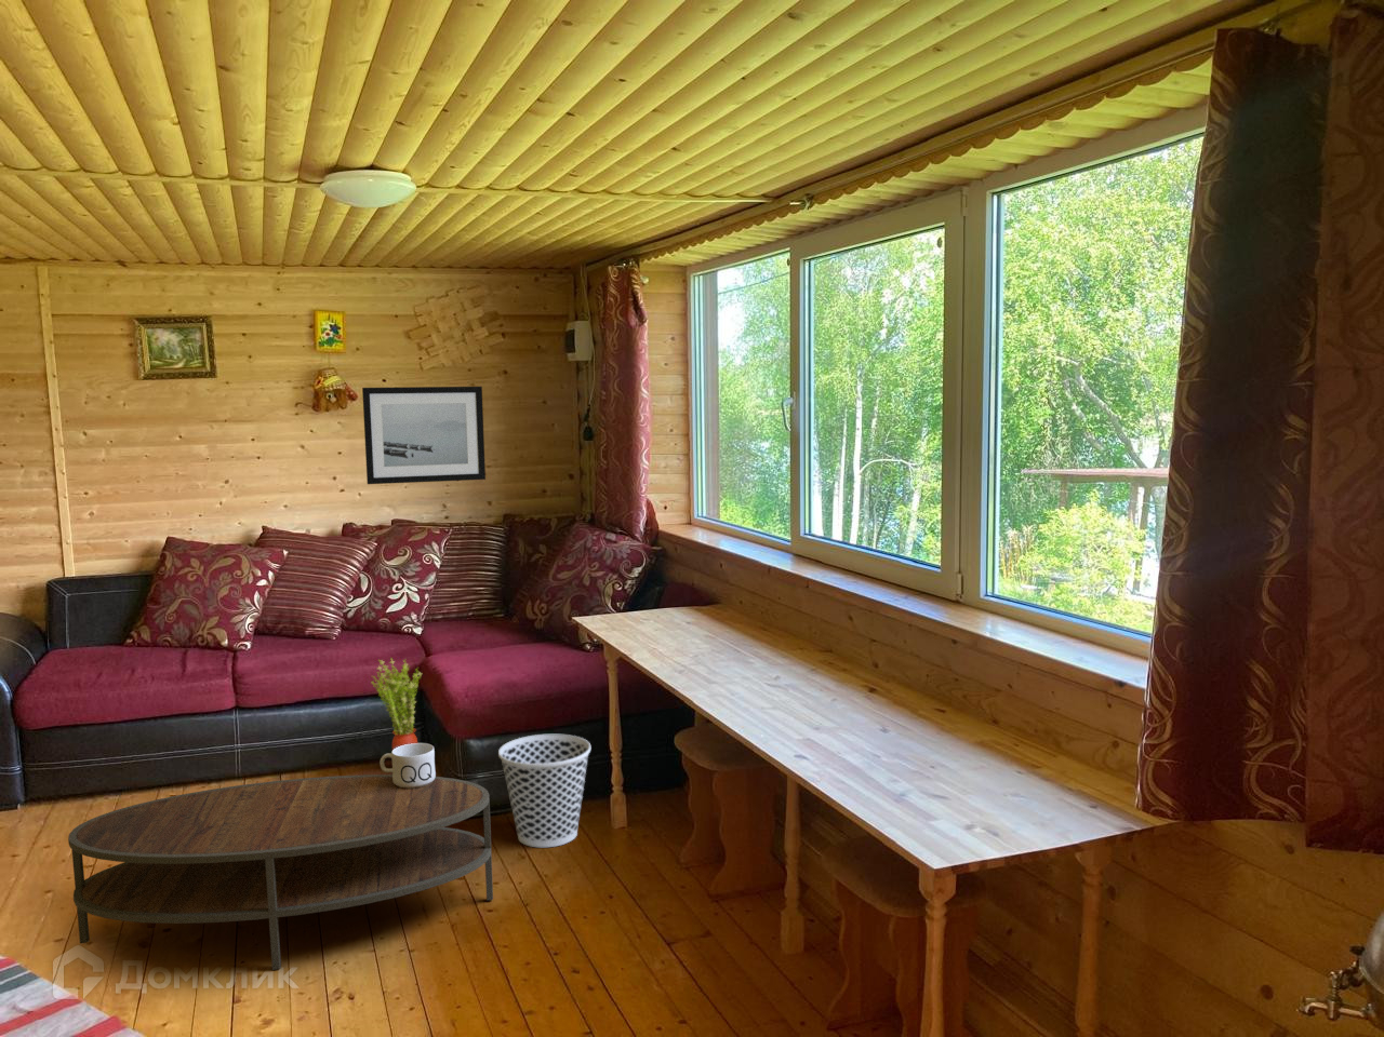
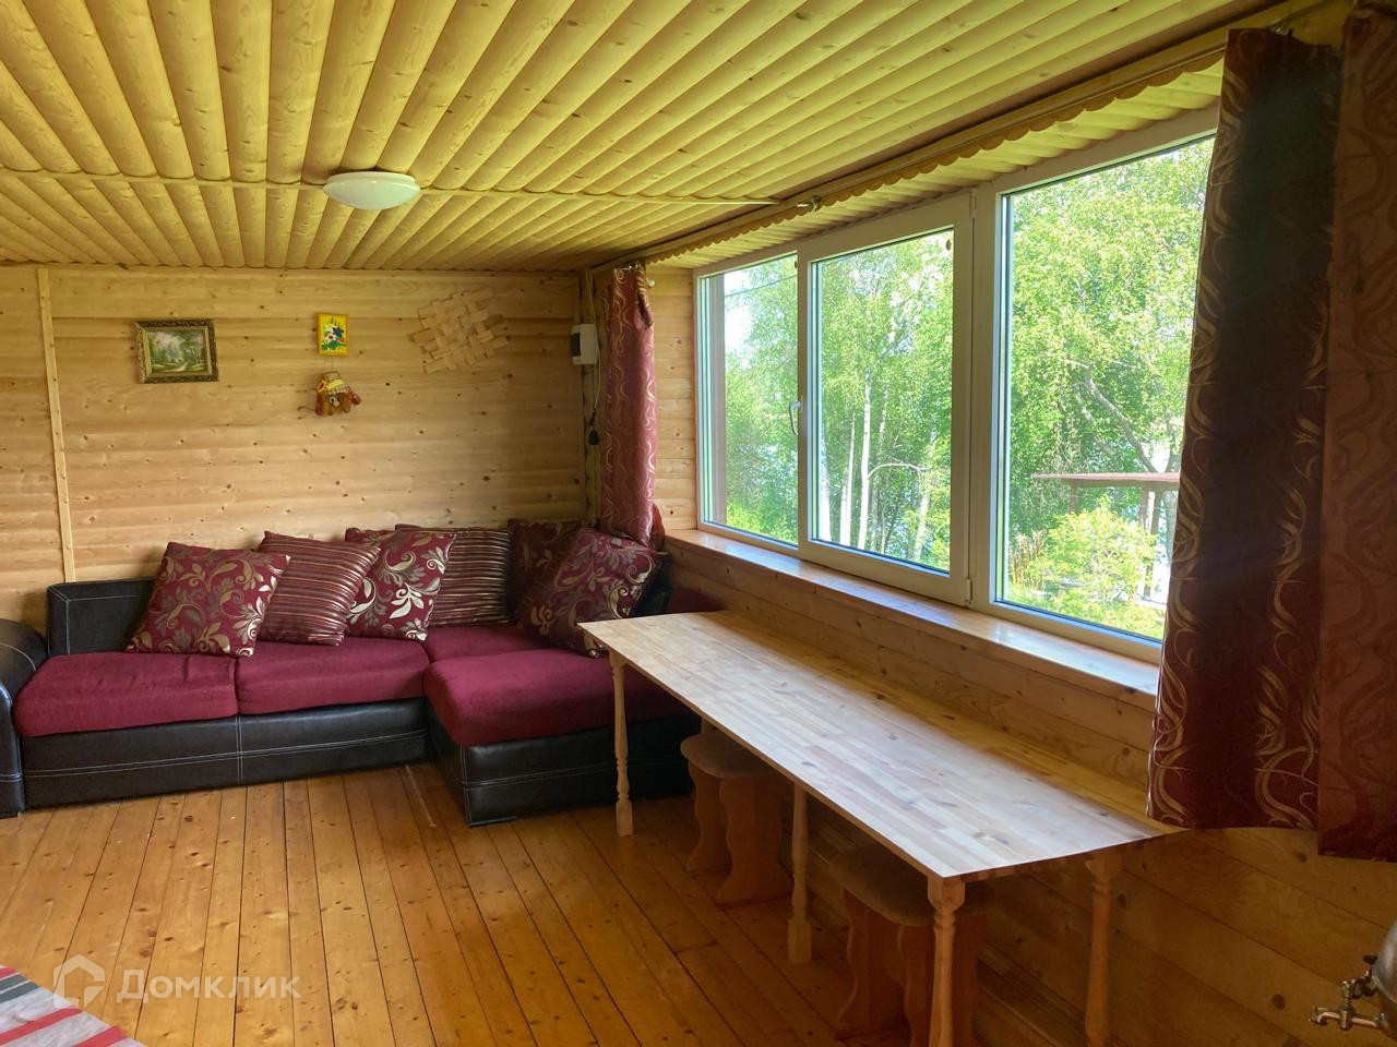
- coffee table [68,773,494,972]
- mug [378,742,437,789]
- wastebasket [497,733,592,847]
- wall art [361,386,486,485]
- potted plant [369,657,423,751]
